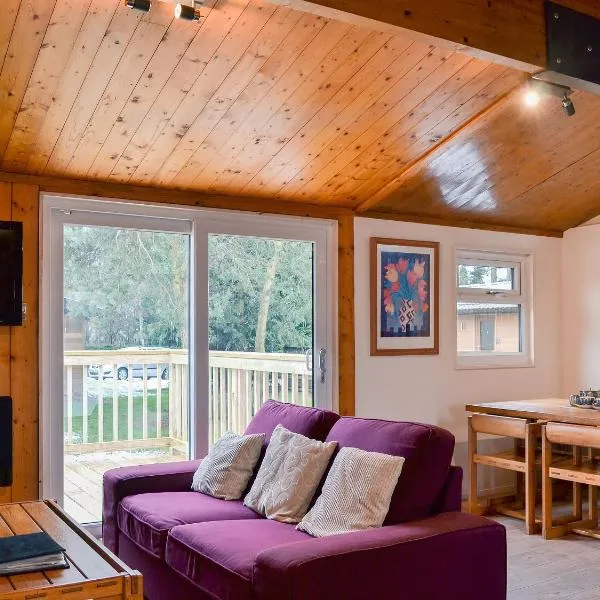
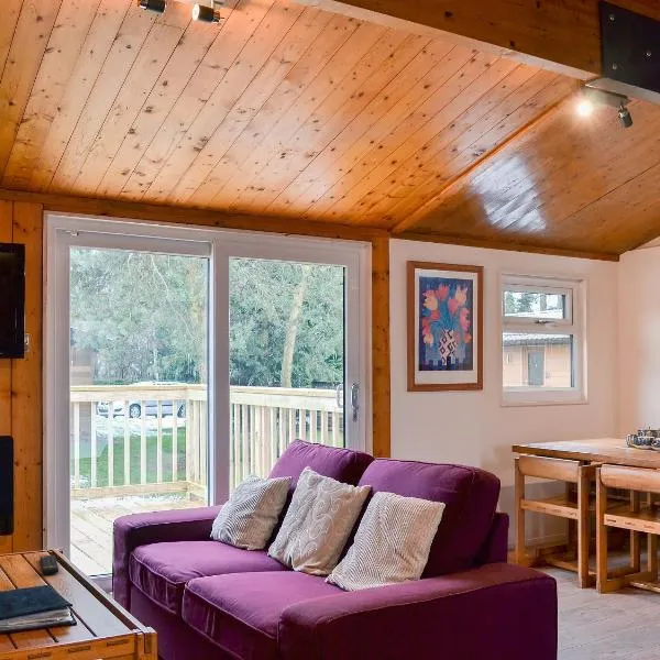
+ remote control [38,554,59,575]
